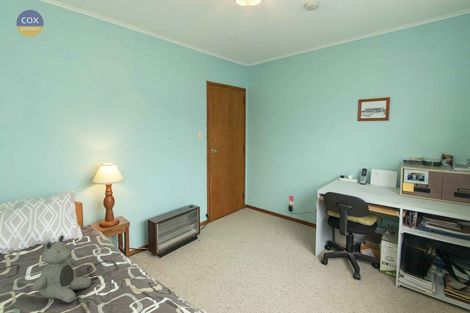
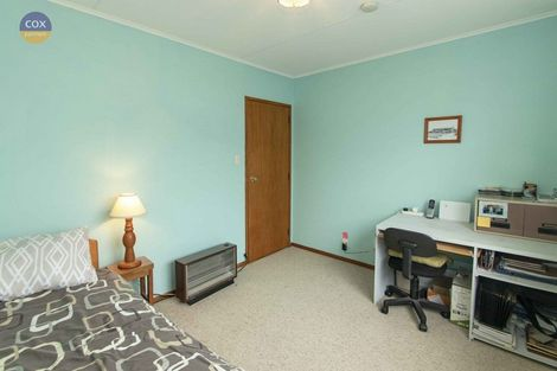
- teddy bear [32,234,92,304]
